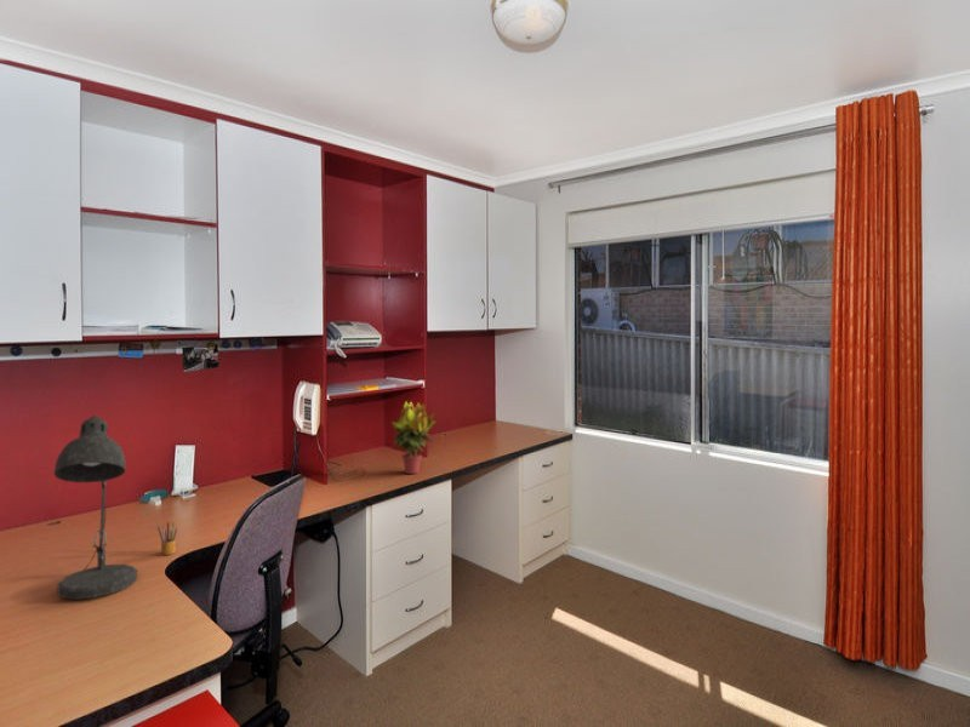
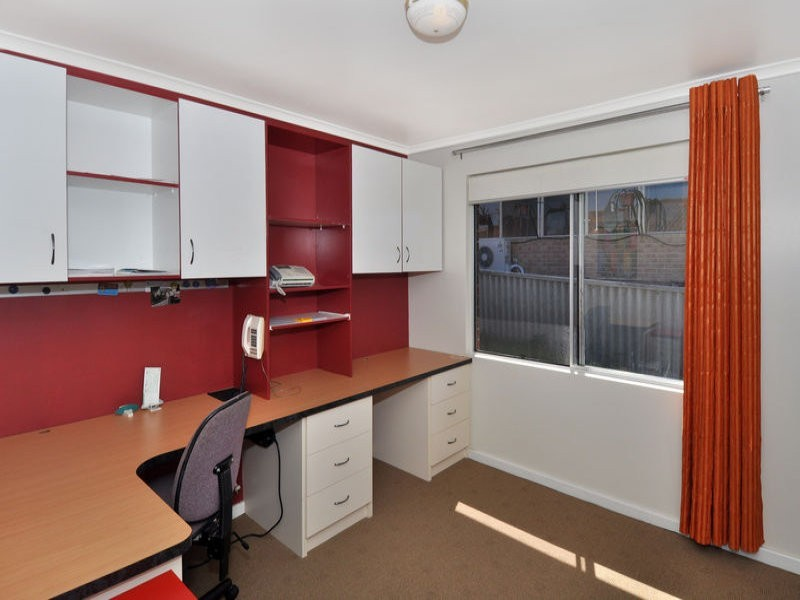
- desk lamp [52,414,138,601]
- potted plant [390,400,438,475]
- pencil box [156,520,178,556]
